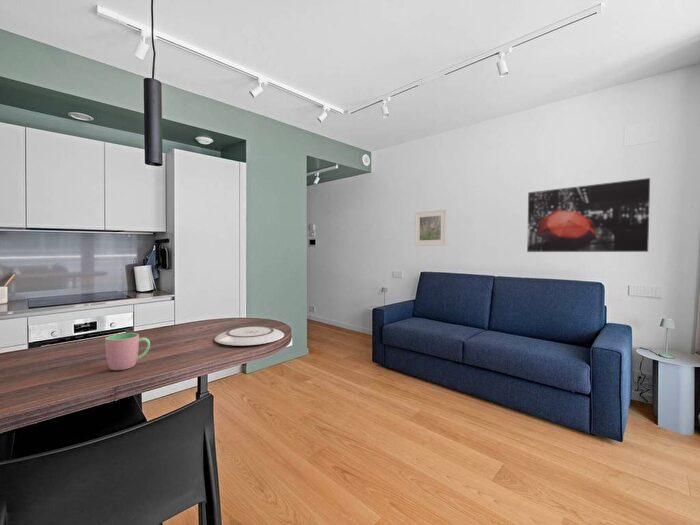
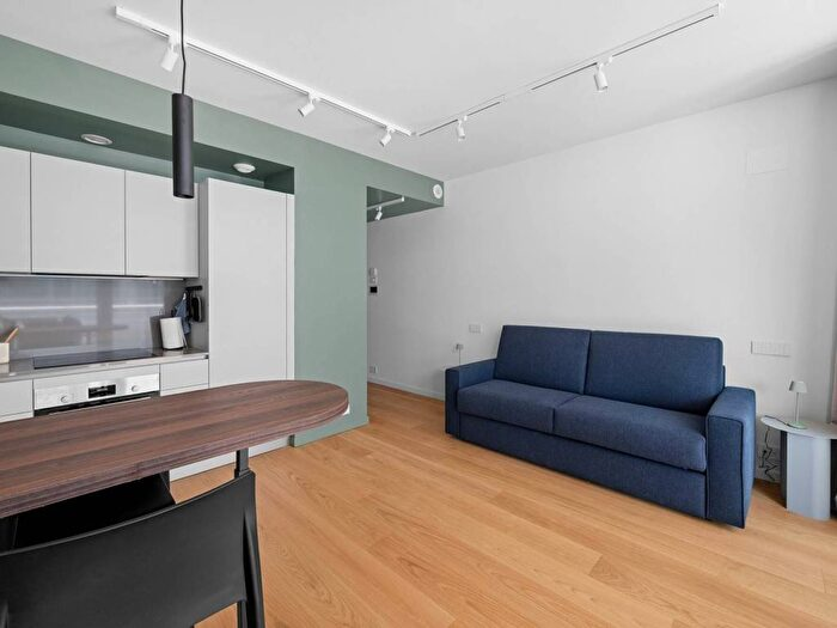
- wall art [526,177,651,253]
- plate [214,325,285,347]
- cup [104,332,151,371]
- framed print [414,208,448,247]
